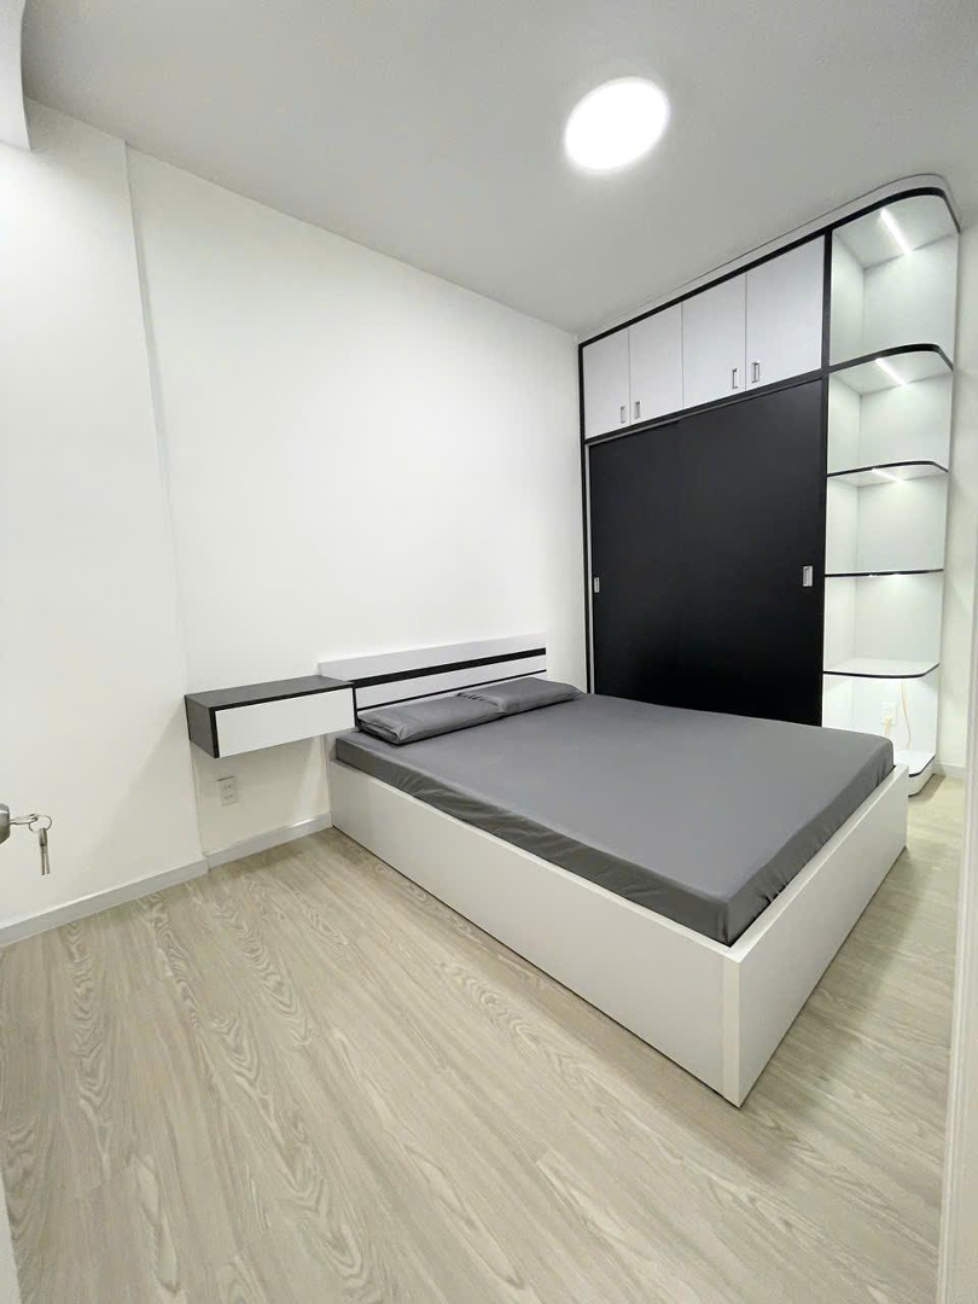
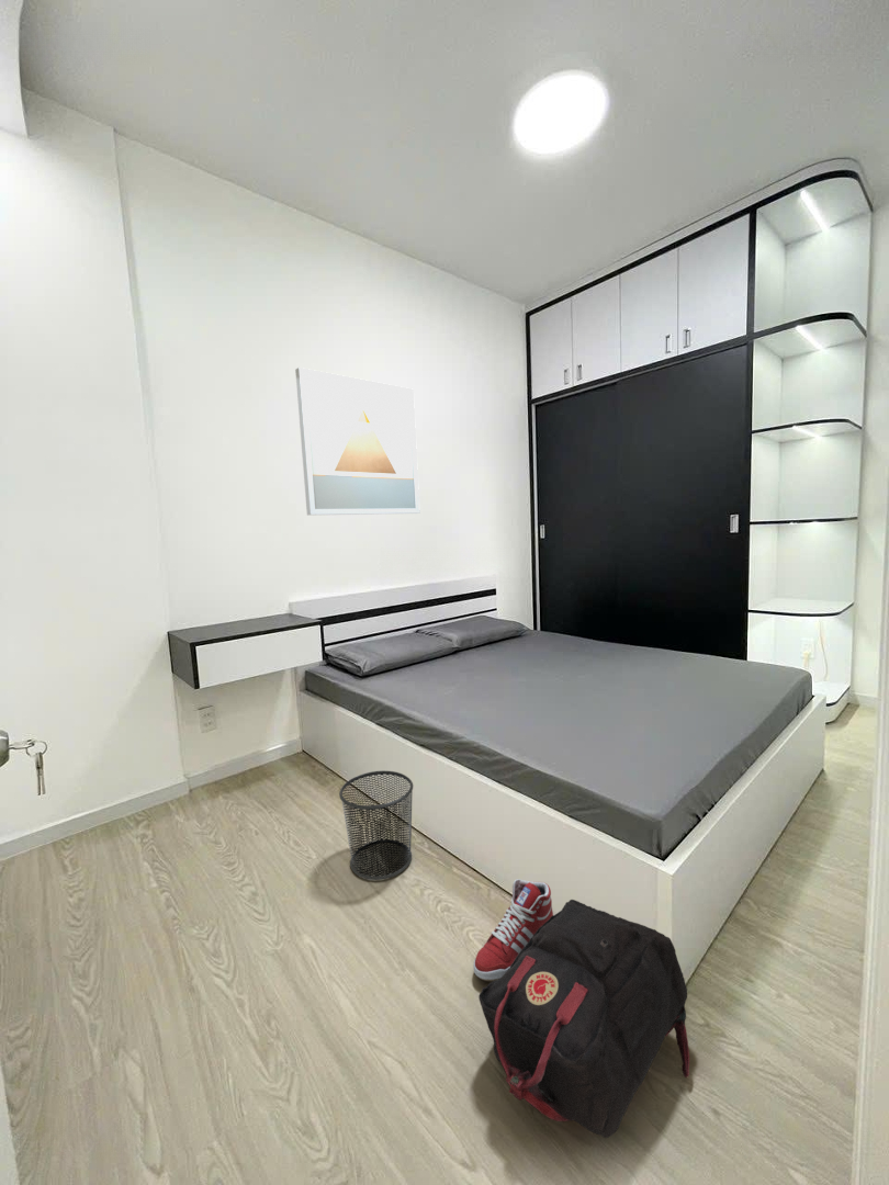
+ waste bin [338,770,414,881]
+ backpack [477,899,690,1139]
+ wall art [294,366,421,516]
+ sneaker [473,878,554,982]
